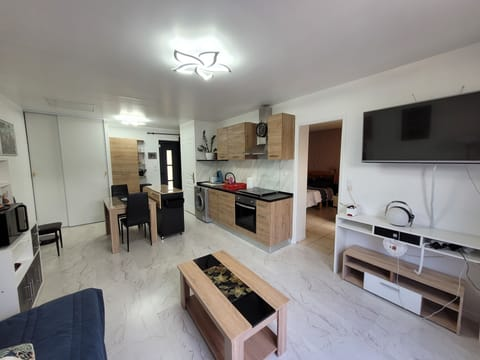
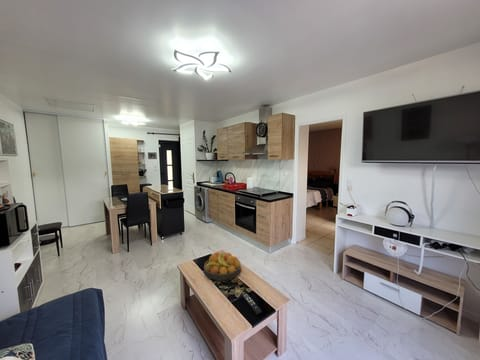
+ fruit bowl [203,251,242,282]
+ remote control [240,291,263,315]
